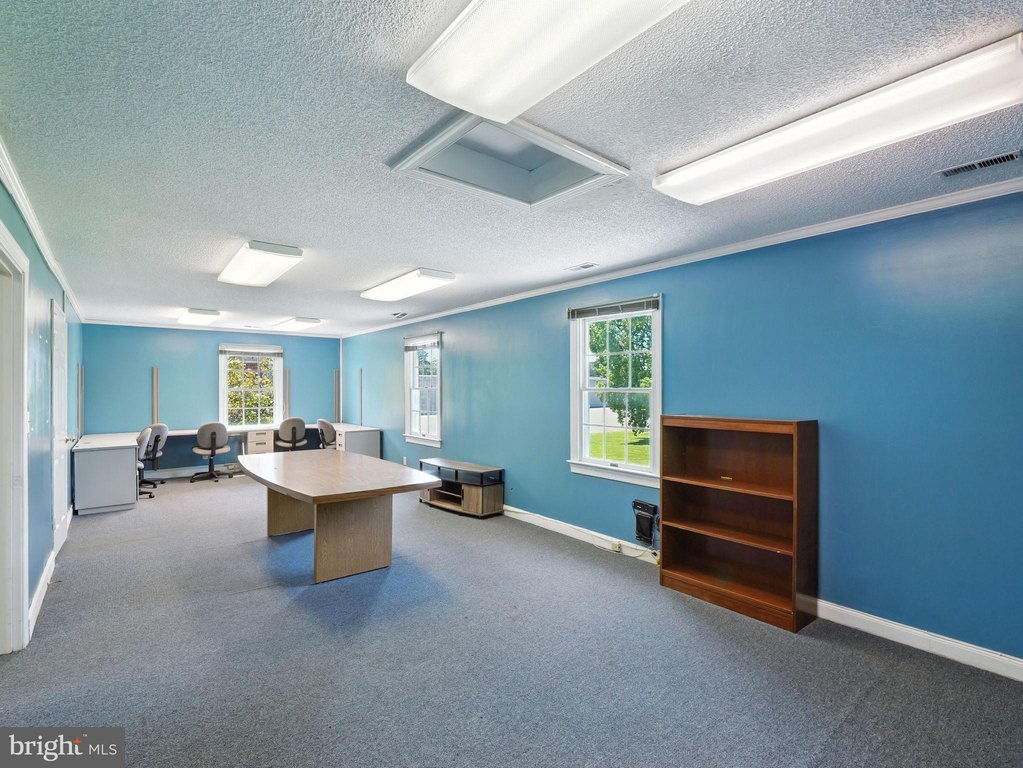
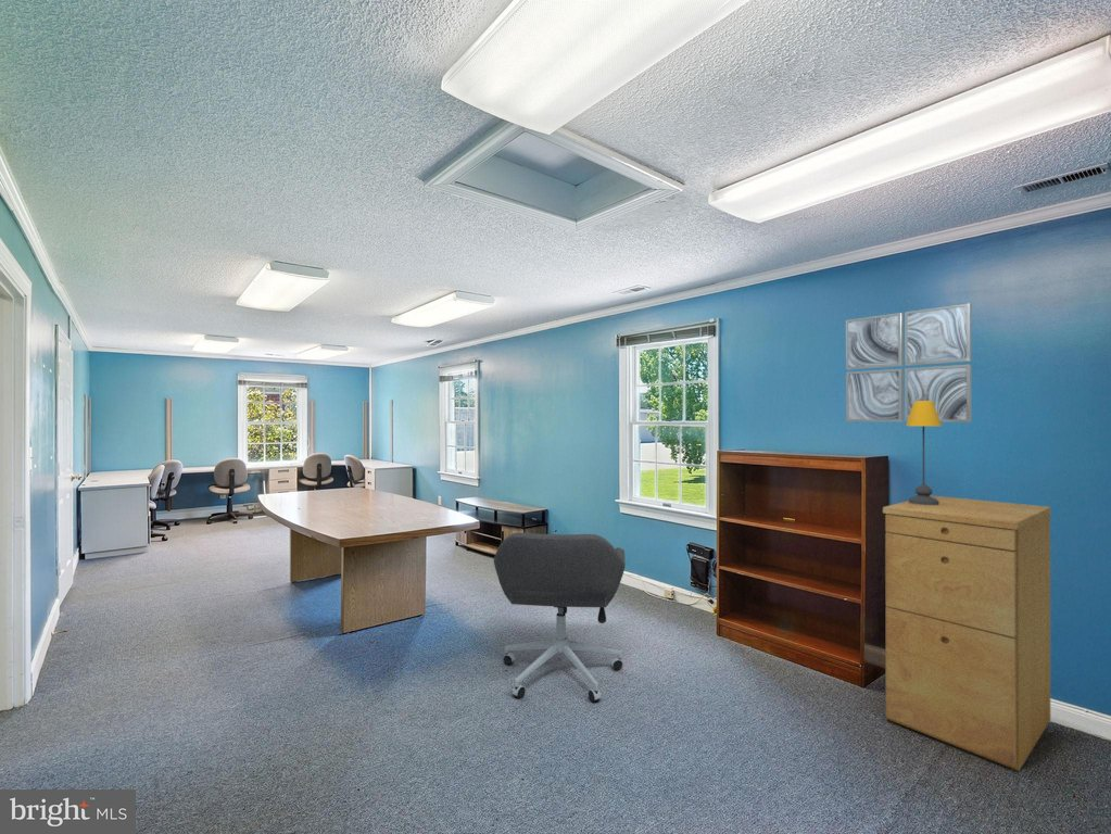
+ office chair [493,531,627,704]
+ filing cabinet [882,494,1052,772]
+ wall art [845,302,973,424]
+ table lamp [905,401,943,505]
